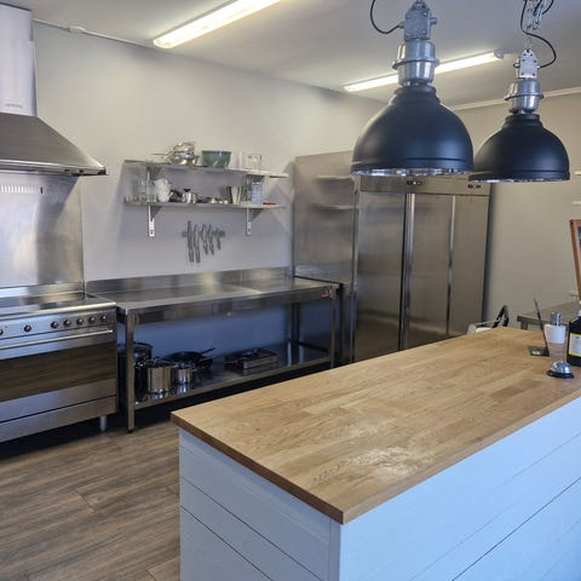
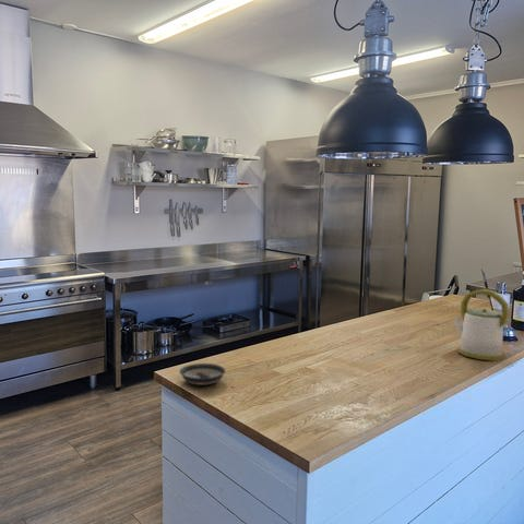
+ saucer [178,362,227,386]
+ kettle [452,288,511,361]
